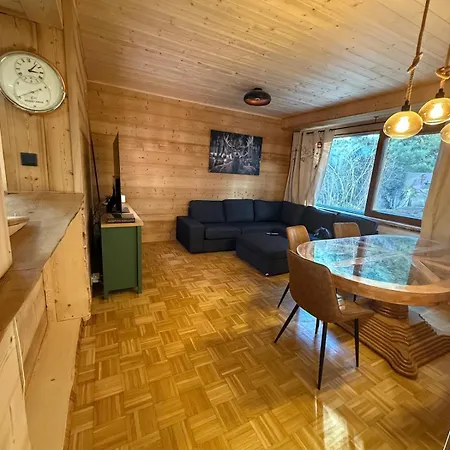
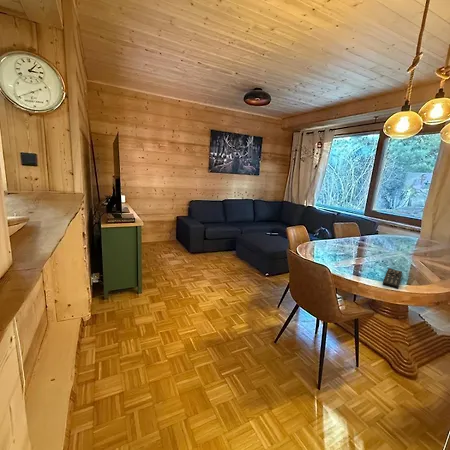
+ remote control [381,267,403,290]
